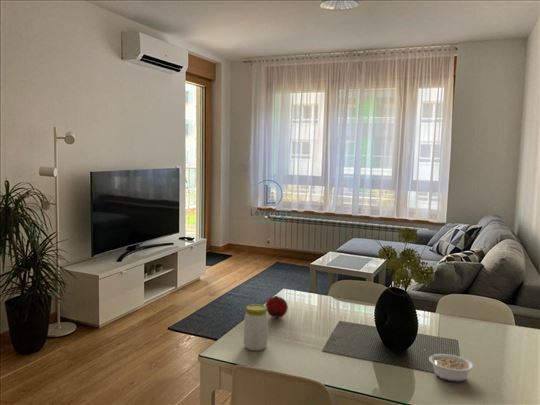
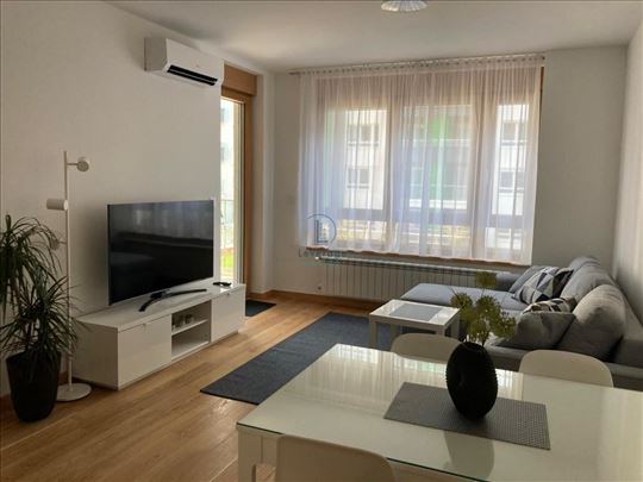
- jar [243,303,269,351]
- legume [423,348,475,383]
- fruit [265,295,289,319]
